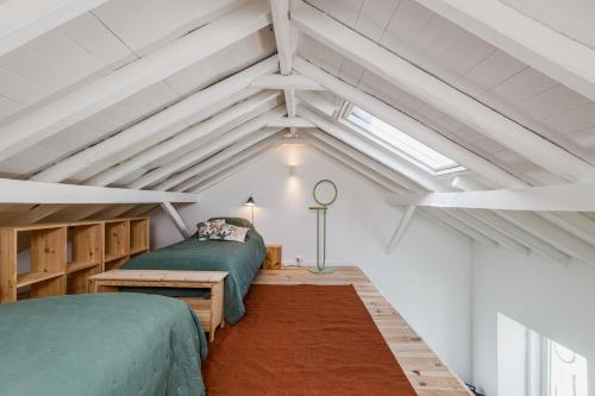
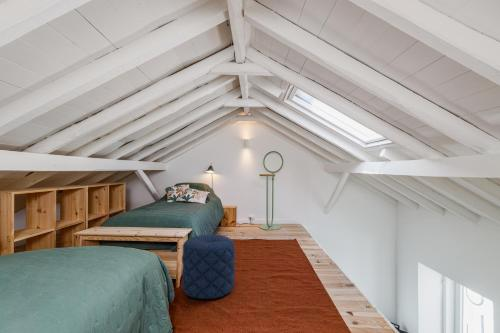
+ pouf [181,233,236,300]
